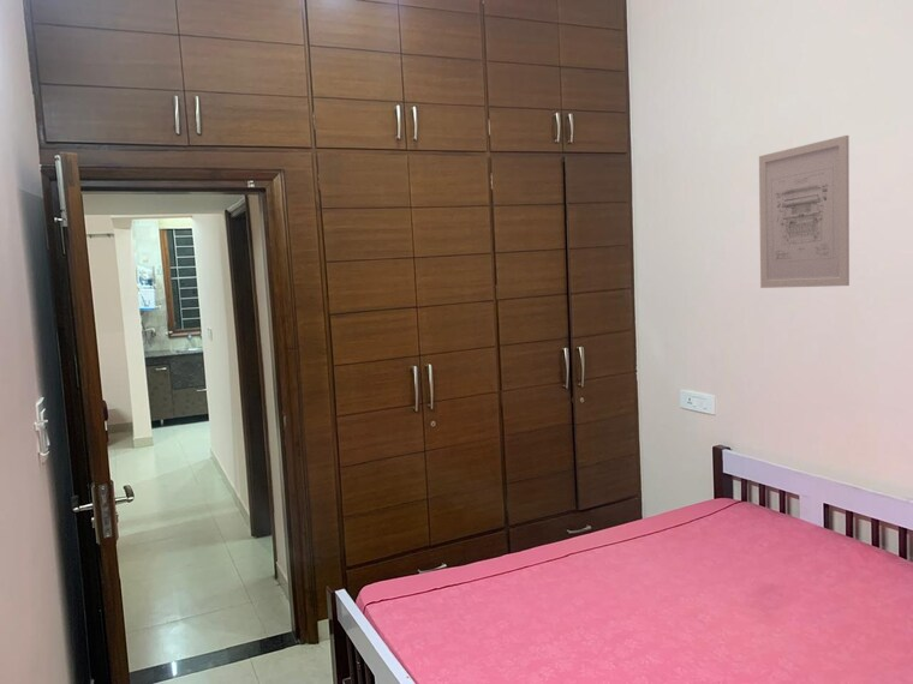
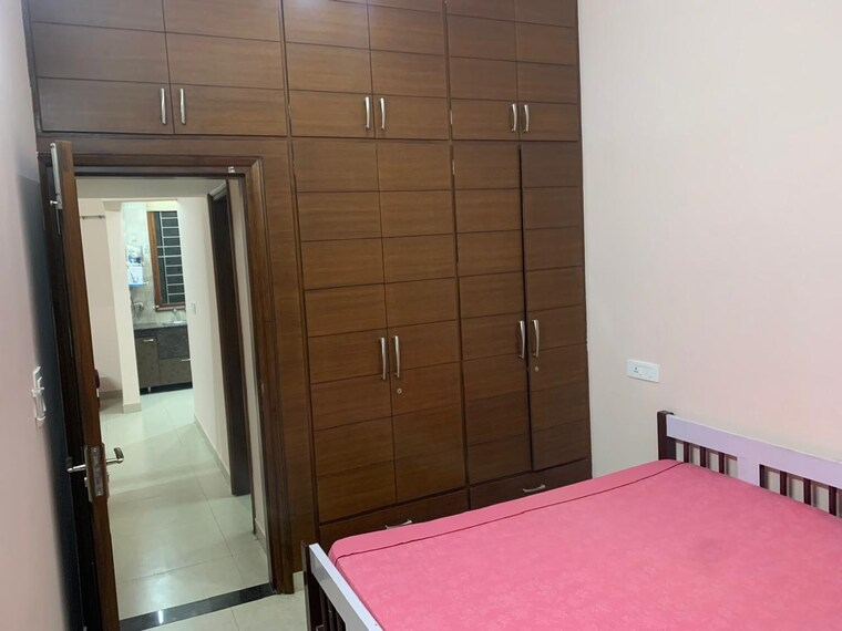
- wall art [758,134,851,289]
